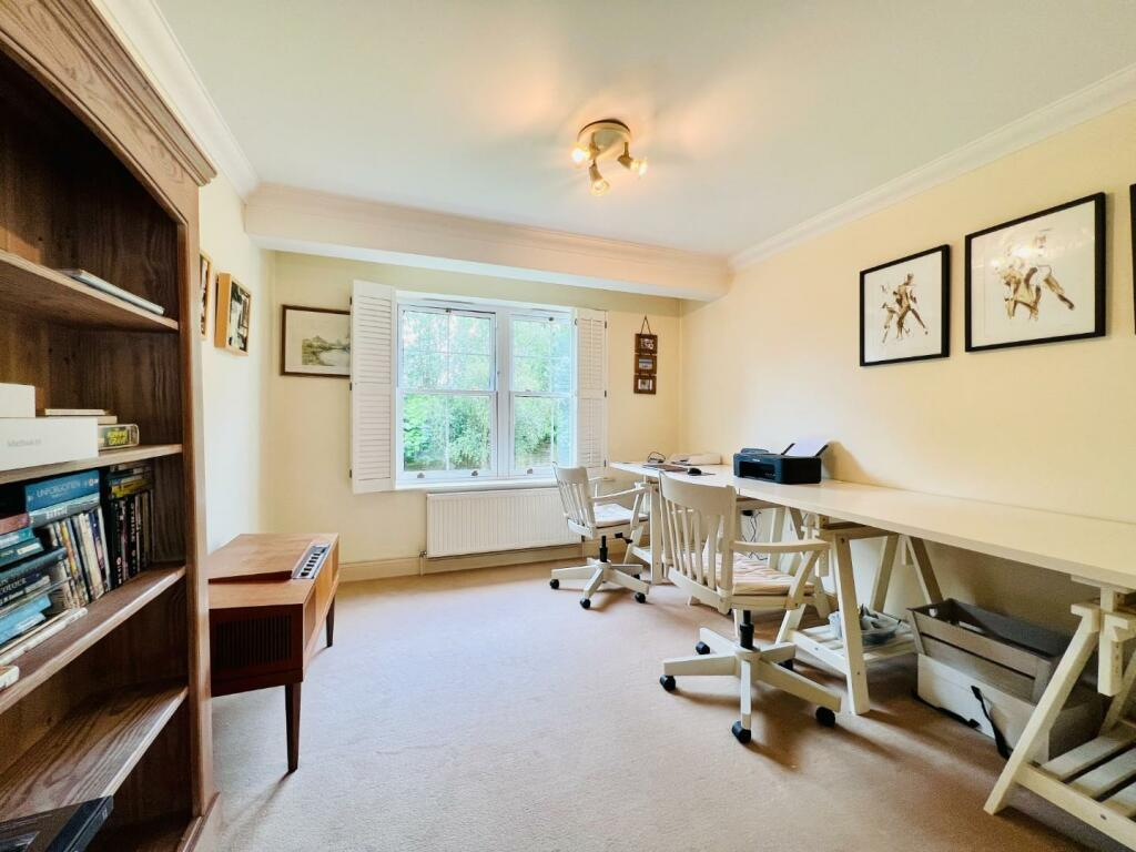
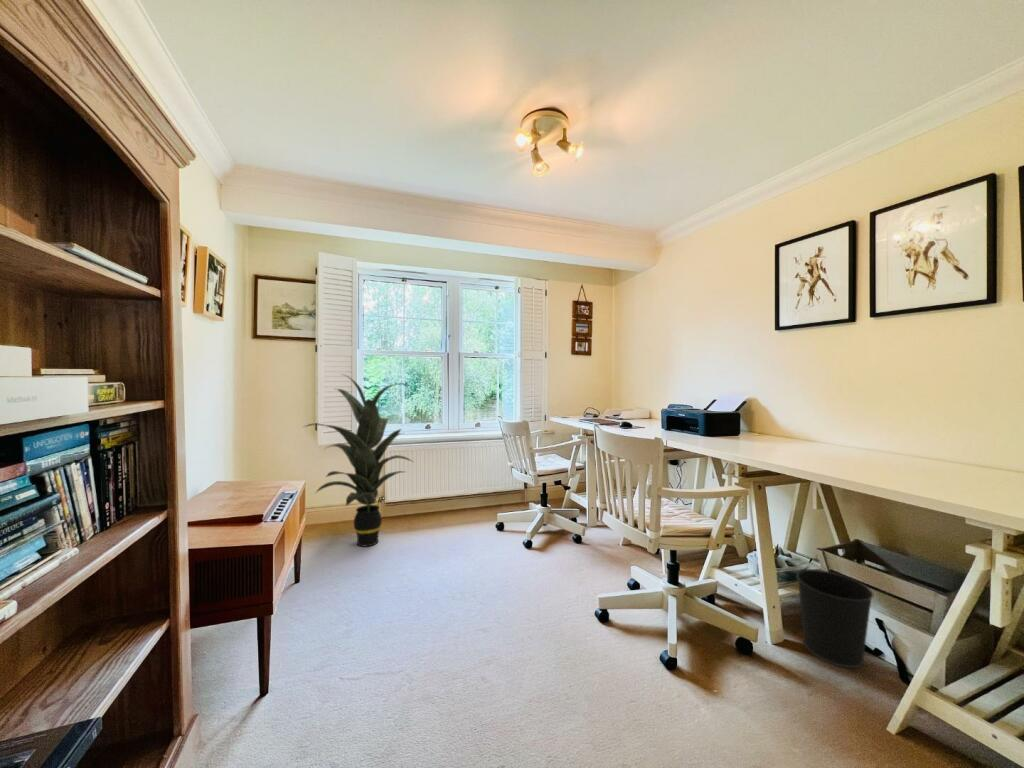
+ indoor plant [303,373,414,548]
+ wastebasket [795,568,875,669]
